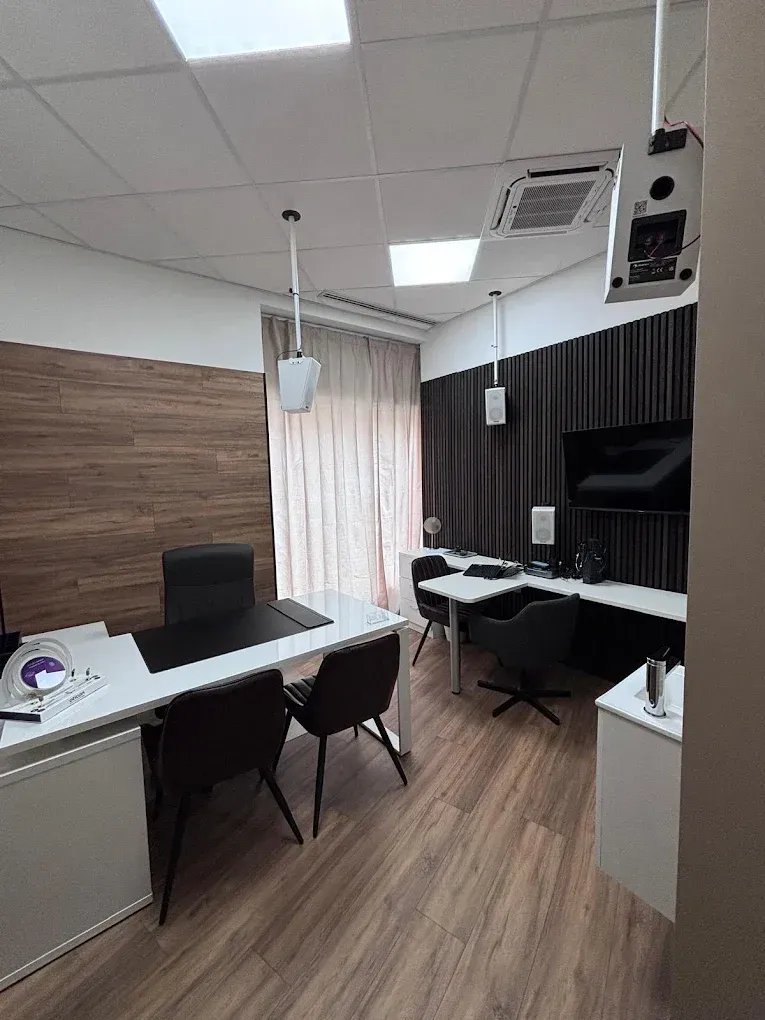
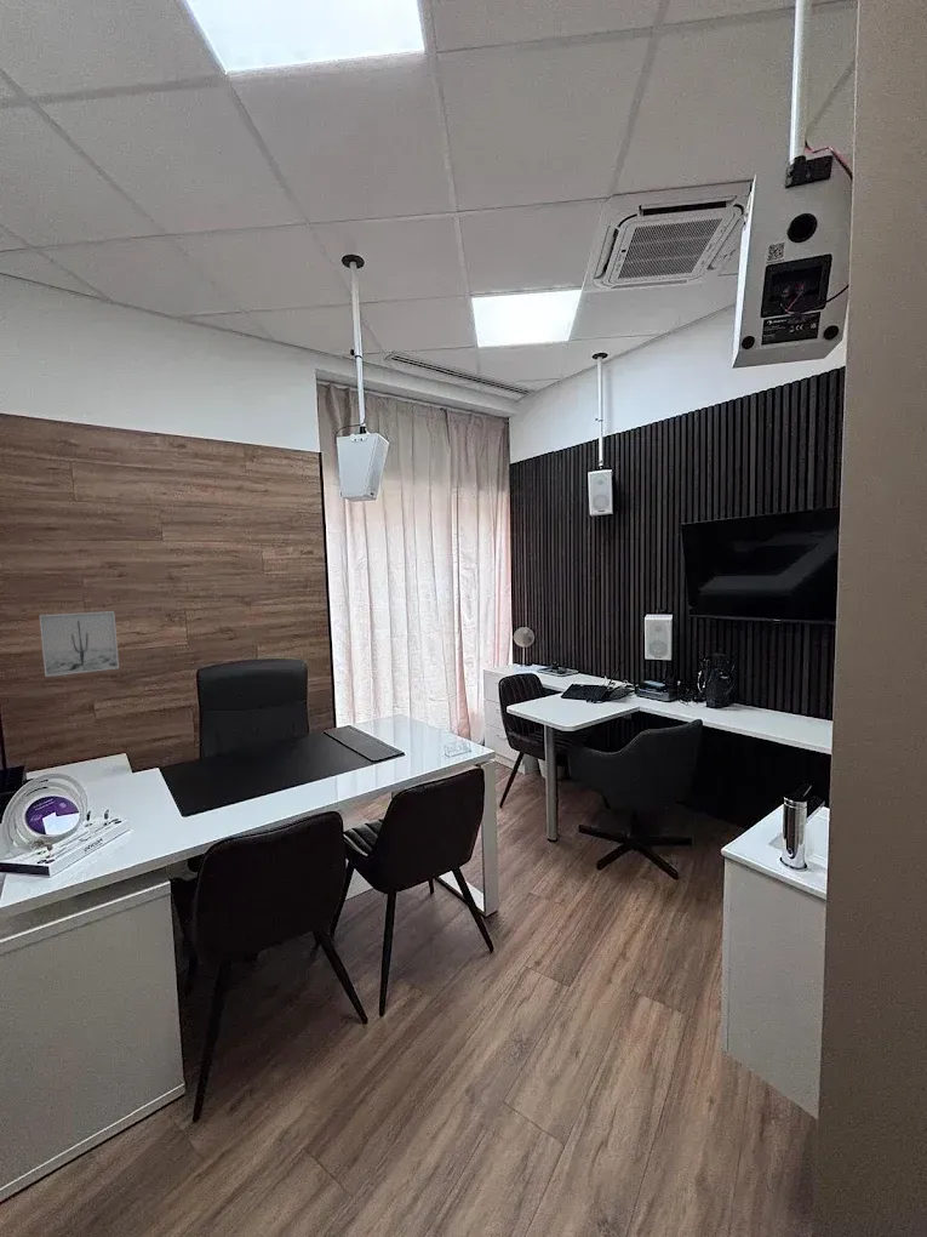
+ wall art [39,610,120,678]
